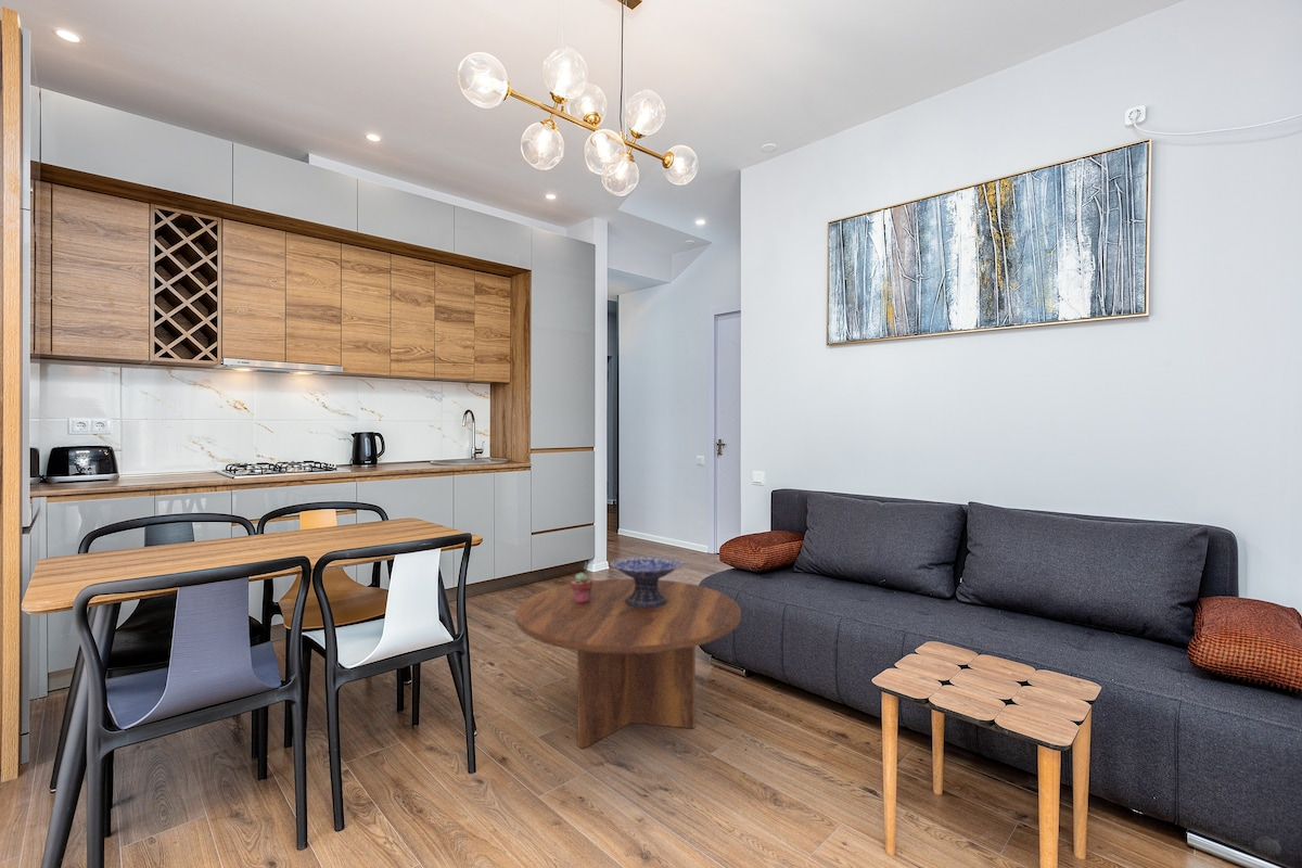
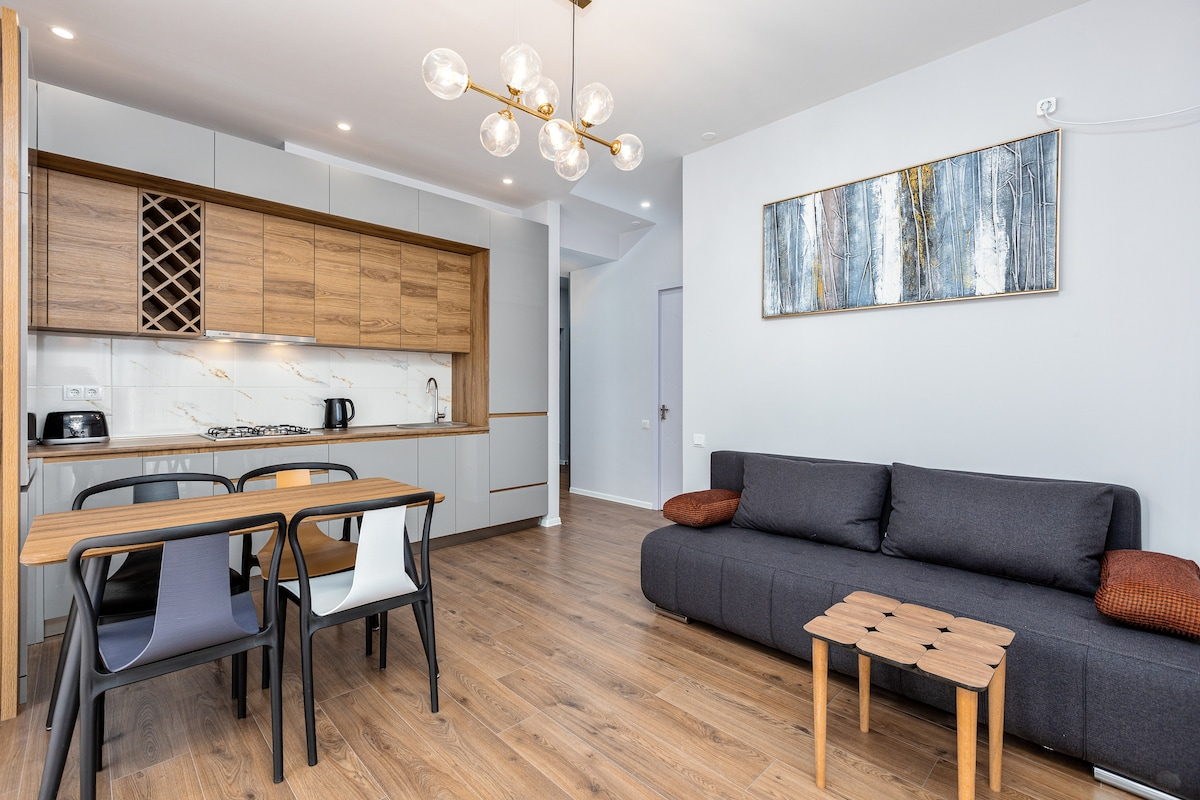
- coffee table [514,578,742,749]
- potted succulent [570,572,593,603]
- decorative bowl [609,554,684,608]
